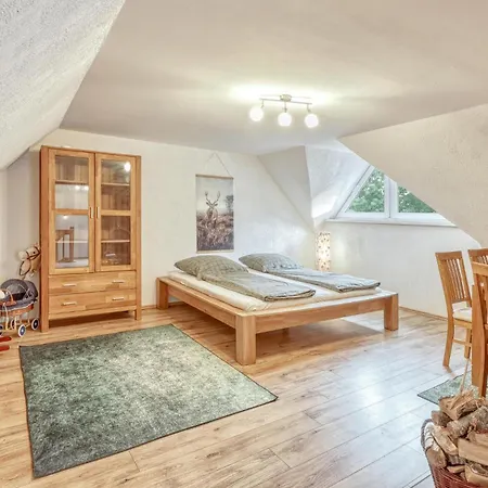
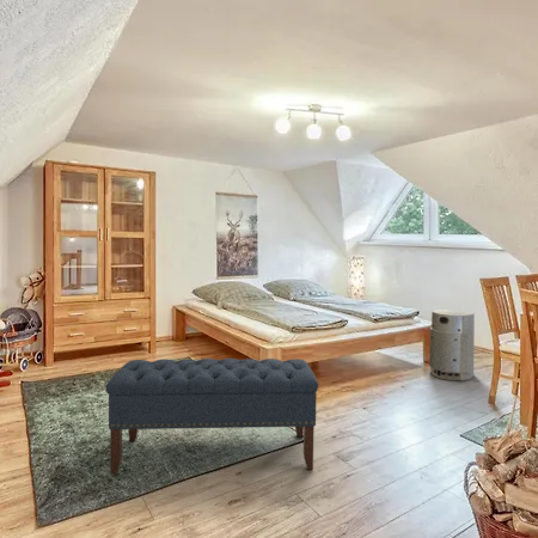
+ bench [104,357,319,476]
+ air purifier [428,308,476,381]
